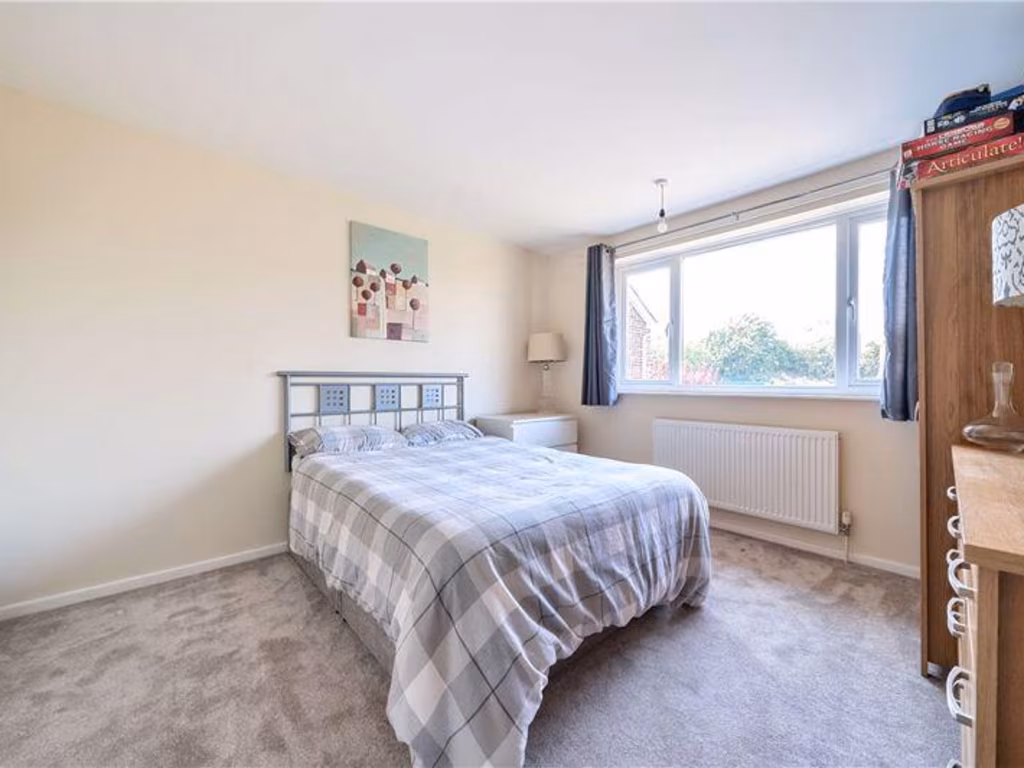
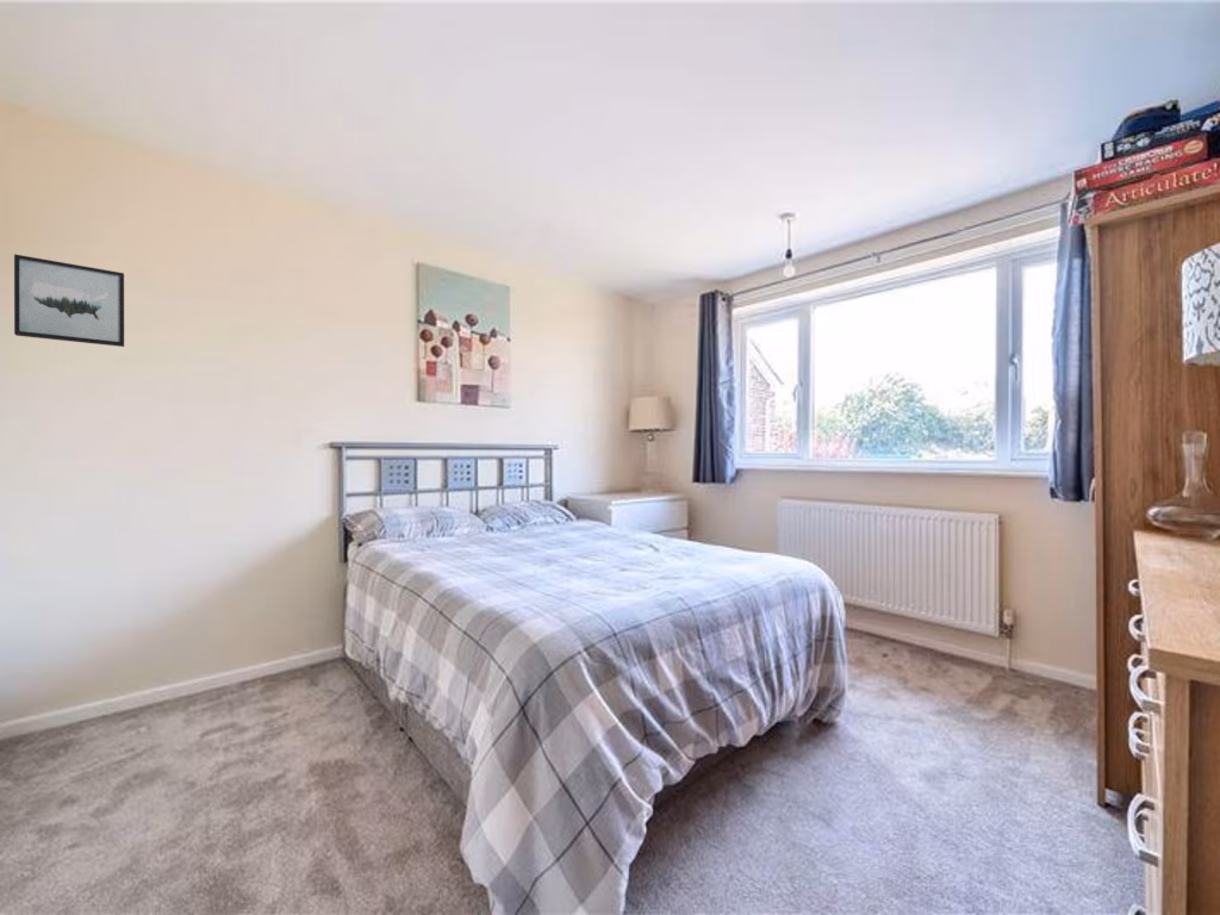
+ wall art [13,253,125,348]
